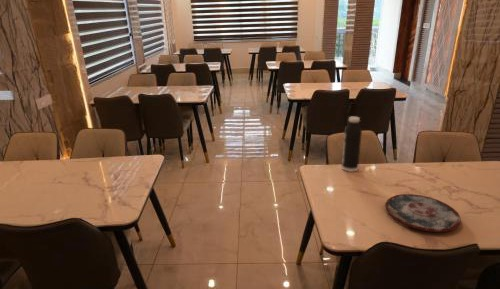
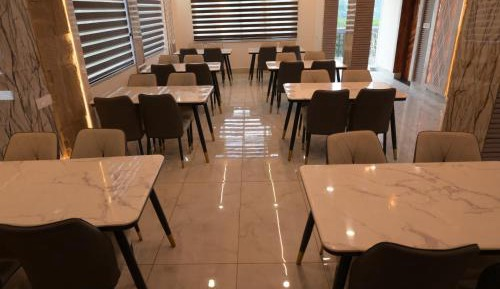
- water bottle [340,116,363,173]
- plate [384,193,462,233]
